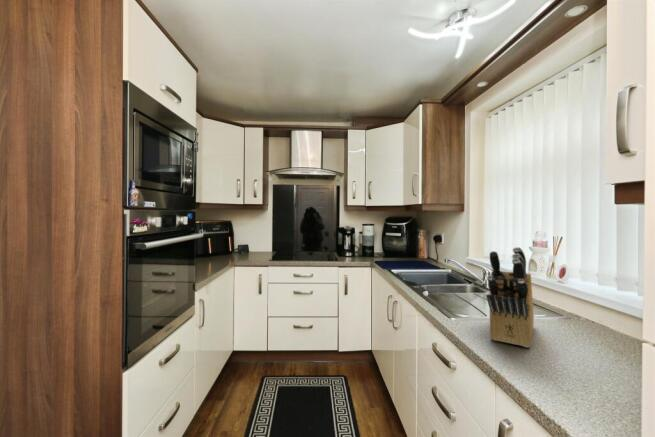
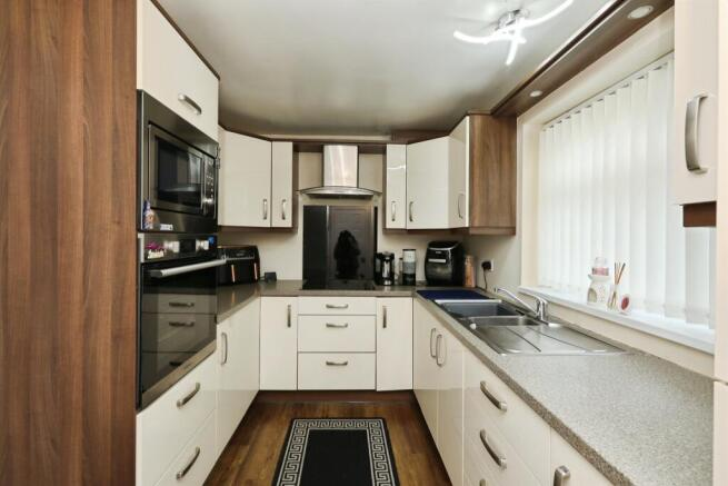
- knife block [485,246,535,348]
